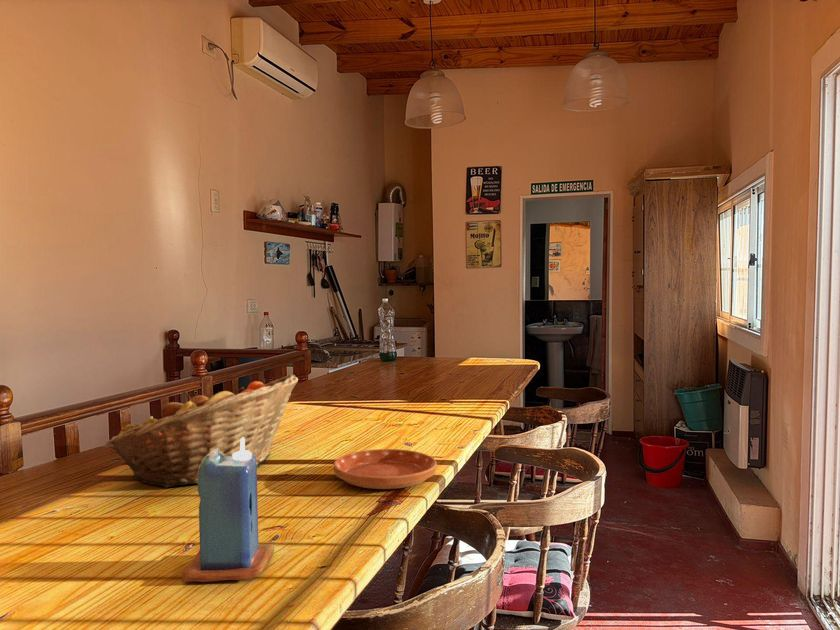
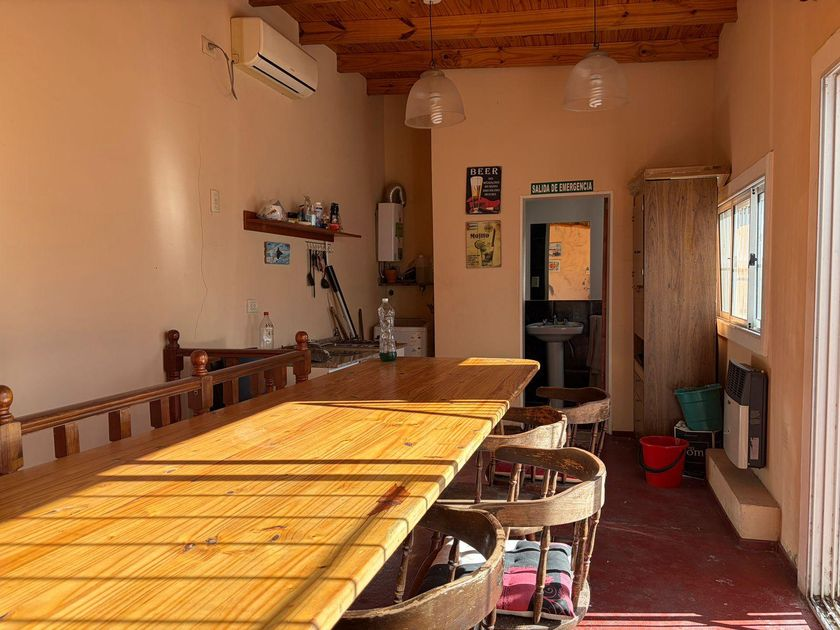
- fruit basket [105,374,299,489]
- candle [181,437,275,583]
- saucer [333,448,438,490]
